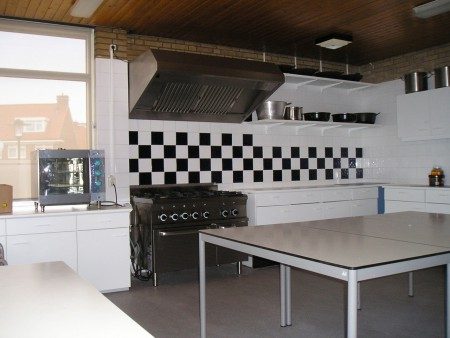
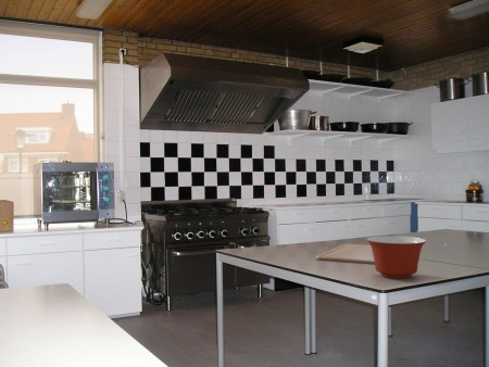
+ chopping board [315,243,375,265]
+ mixing bowl [365,235,427,280]
